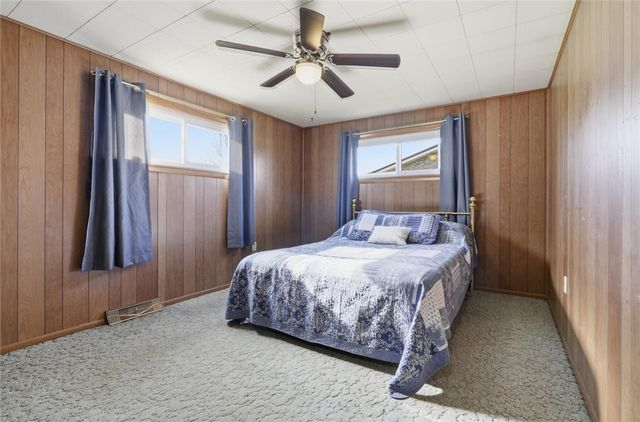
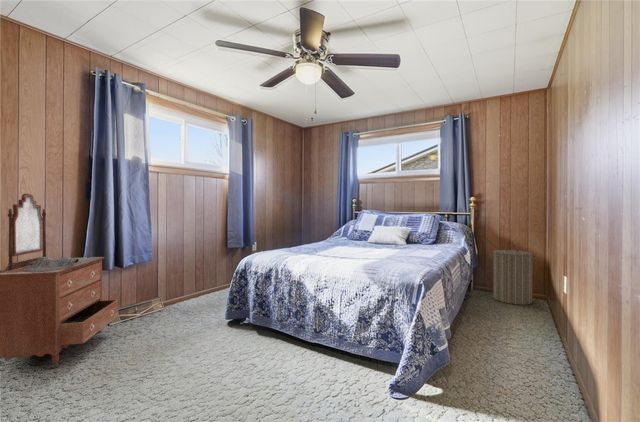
+ dresser [0,193,119,372]
+ laundry hamper [488,243,539,306]
